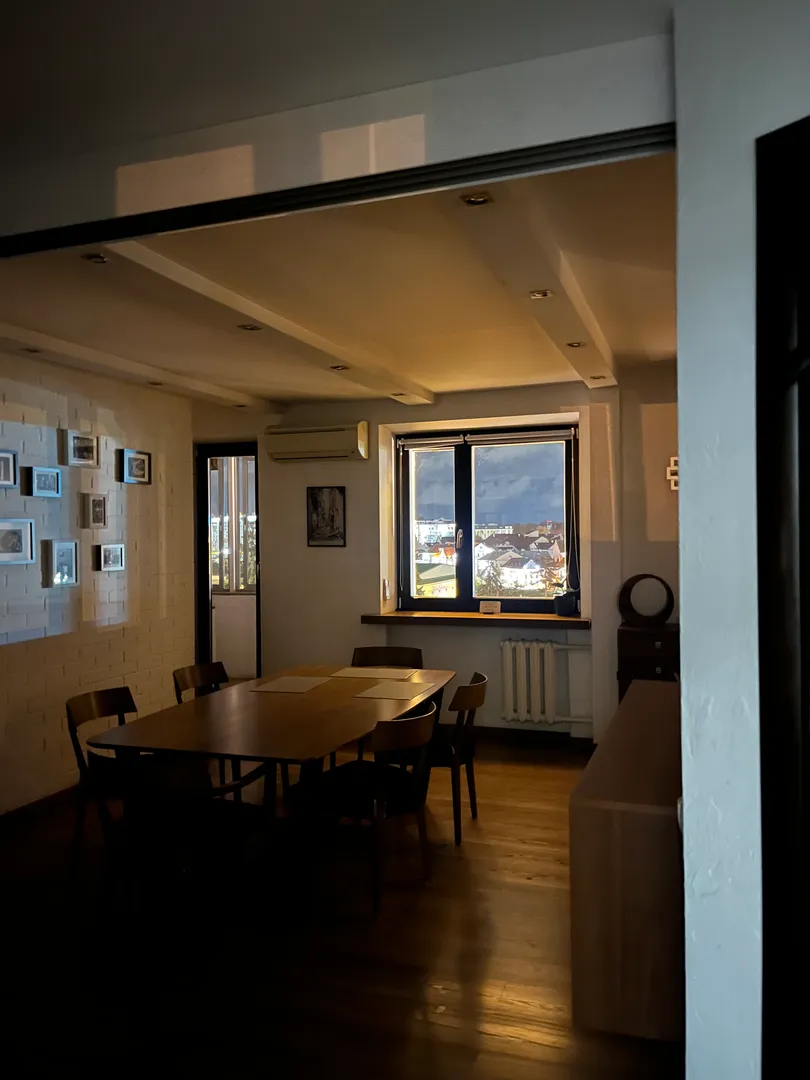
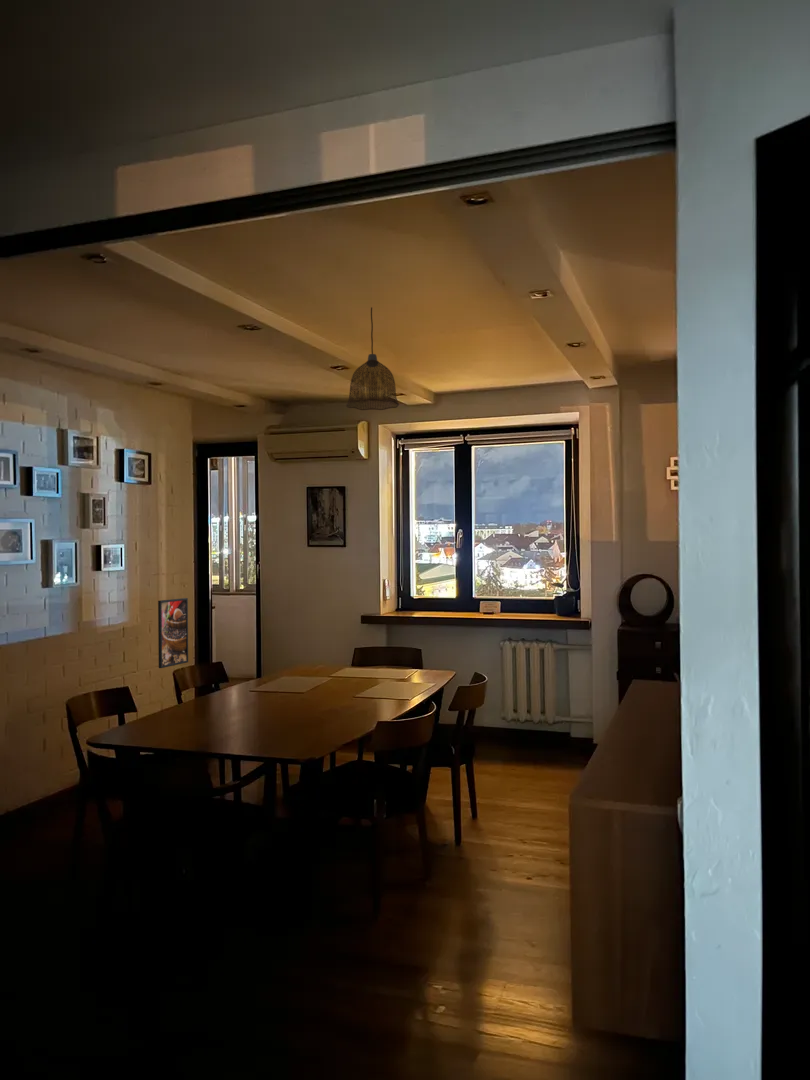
+ pendant lamp [345,306,400,411]
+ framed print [157,597,189,669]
